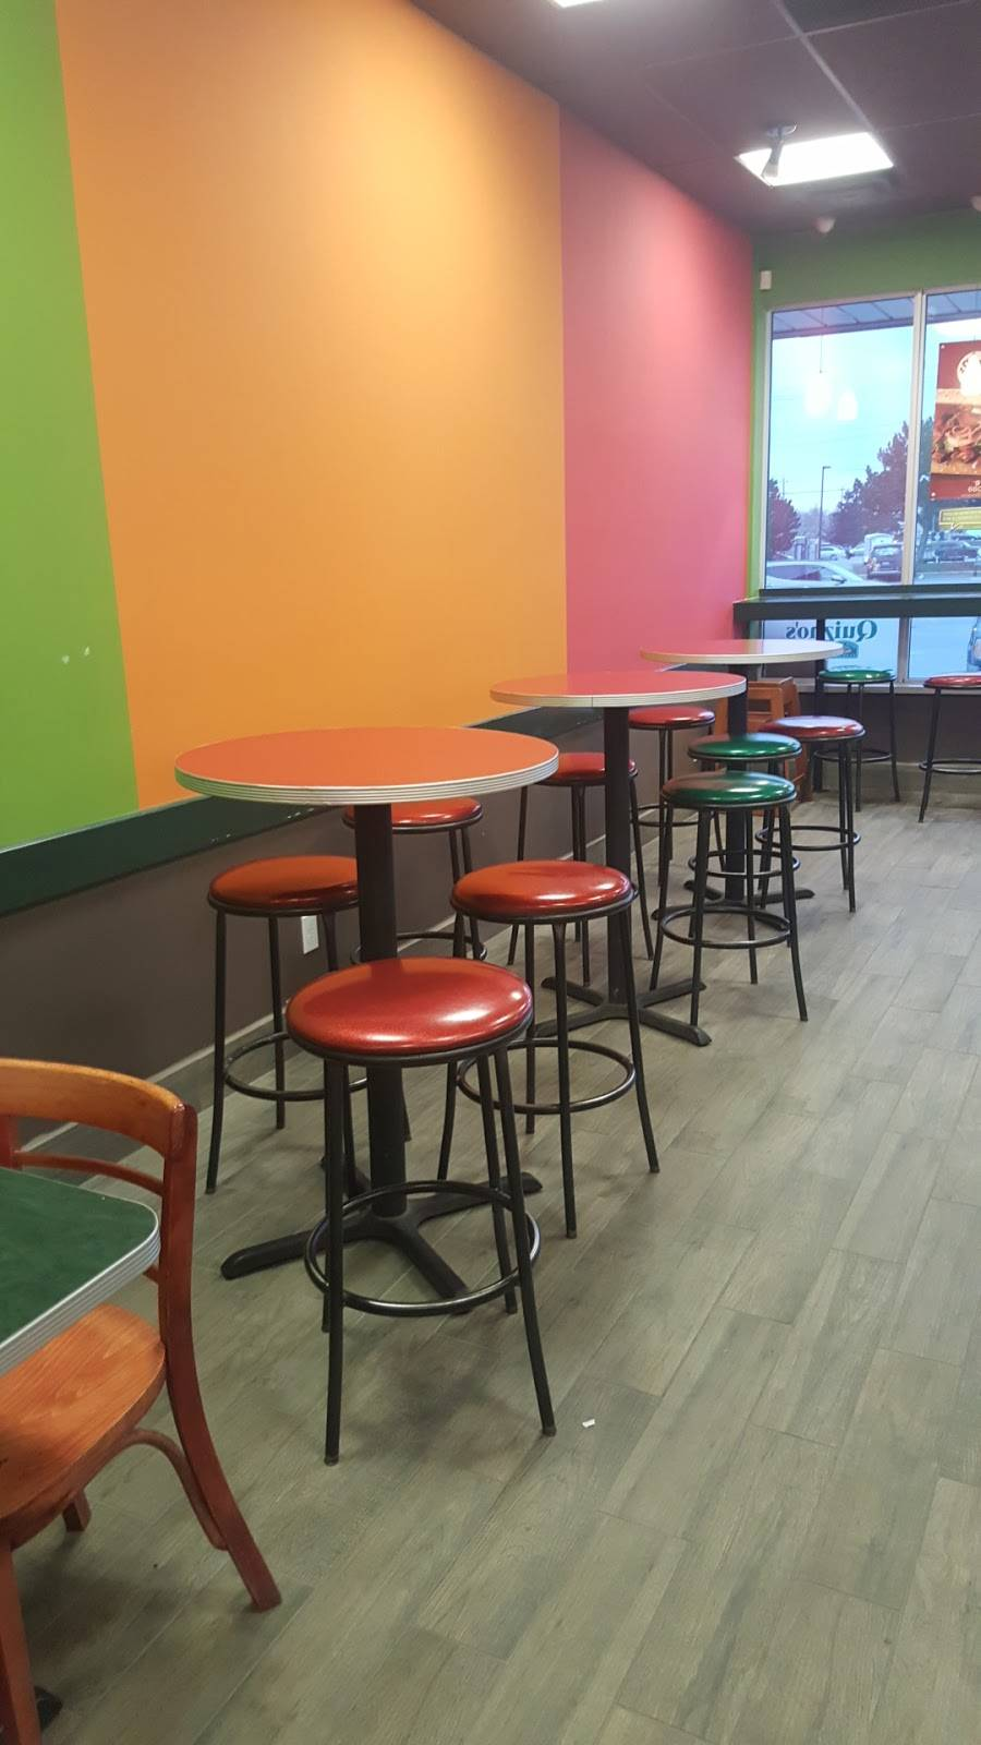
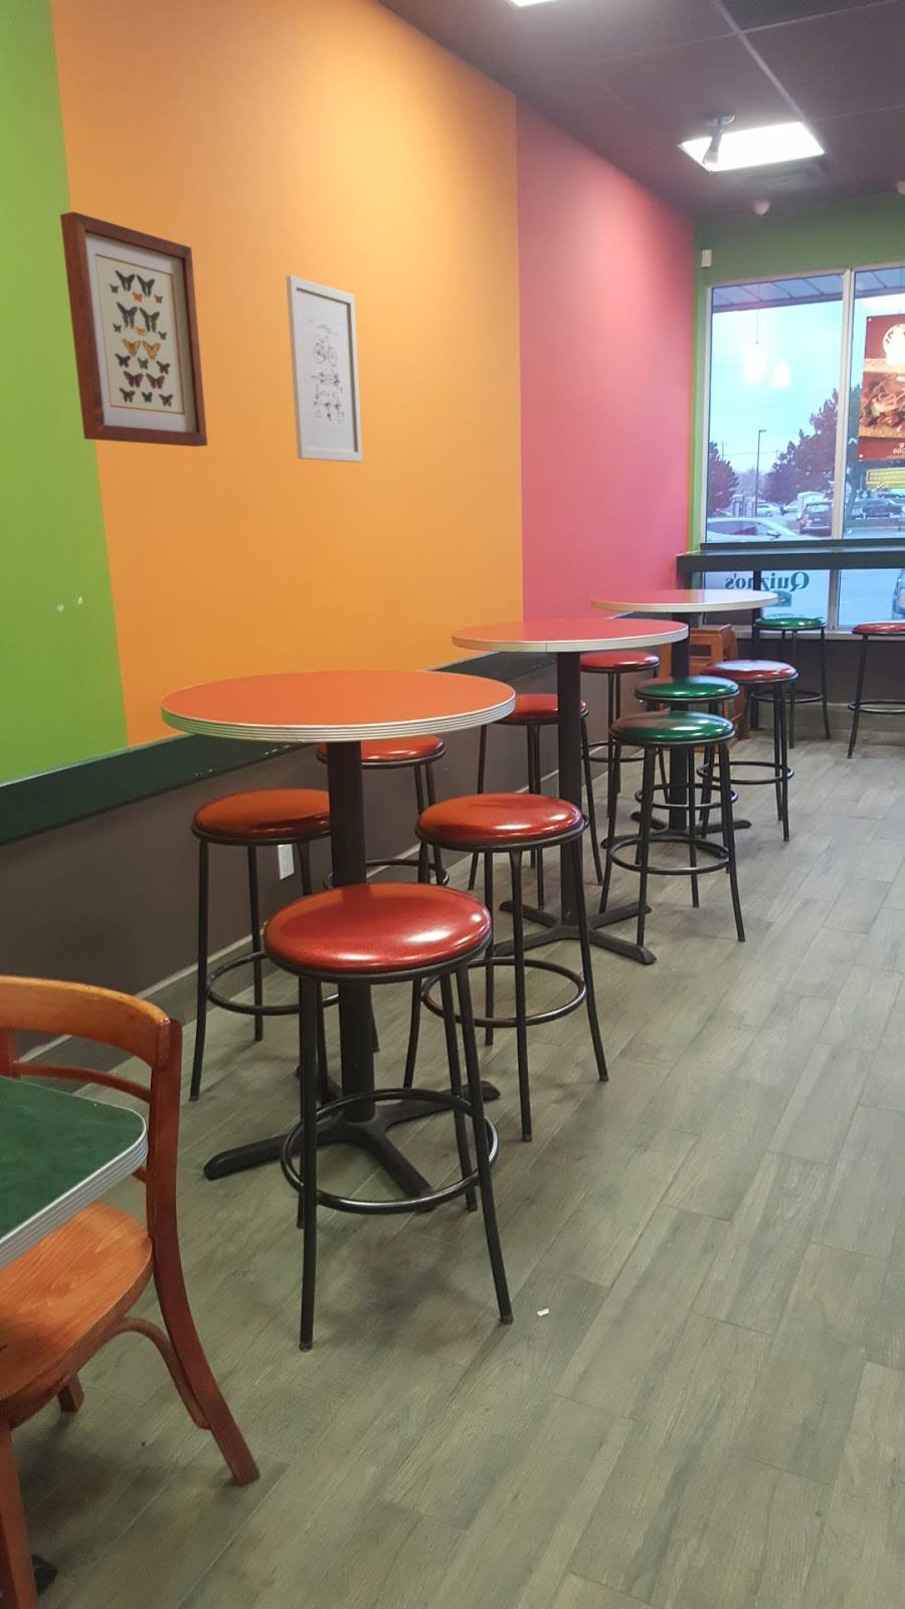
+ wall art [285,274,364,464]
+ wall art [60,211,208,448]
